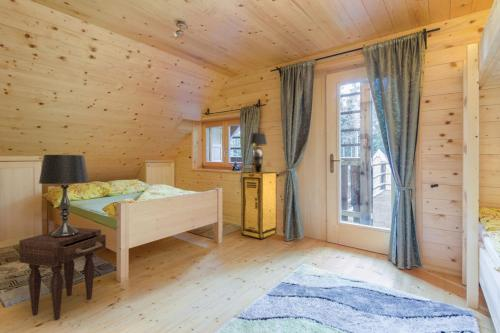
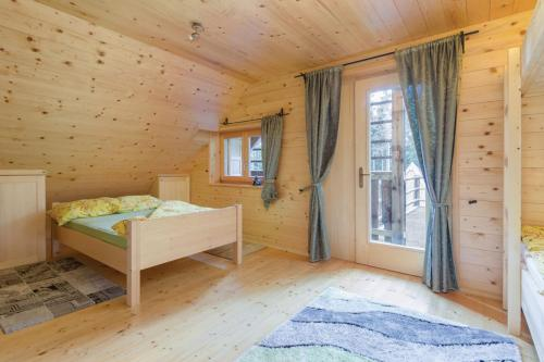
- nightstand [18,226,107,320]
- table lamp [38,154,90,238]
- table lamp [248,132,268,173]
- storage cabinet [240,171,278,240]
